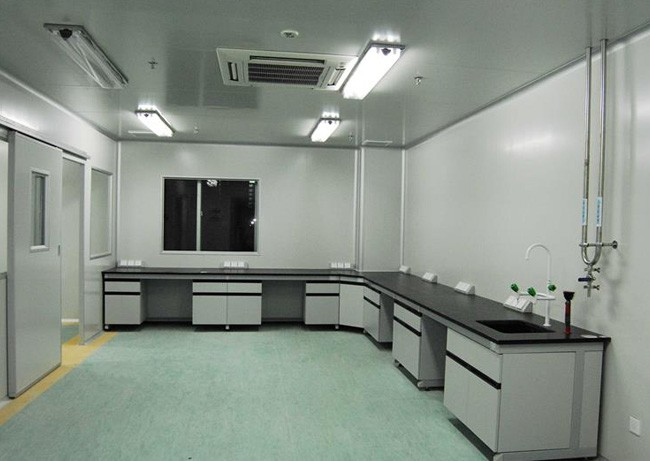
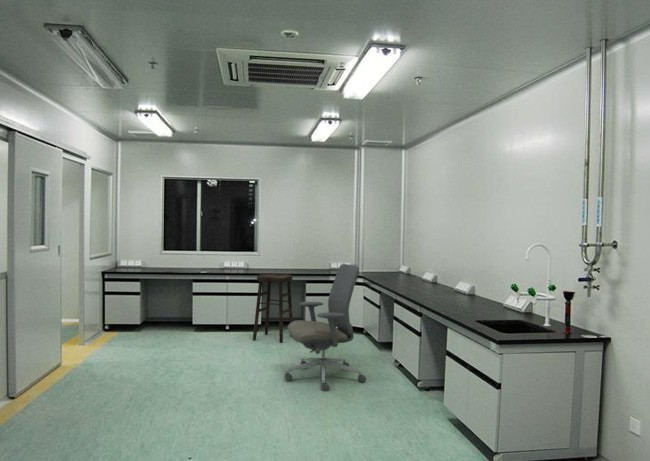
+ stool [252,273,294,344]
+ office chair [284,263,367,392]
